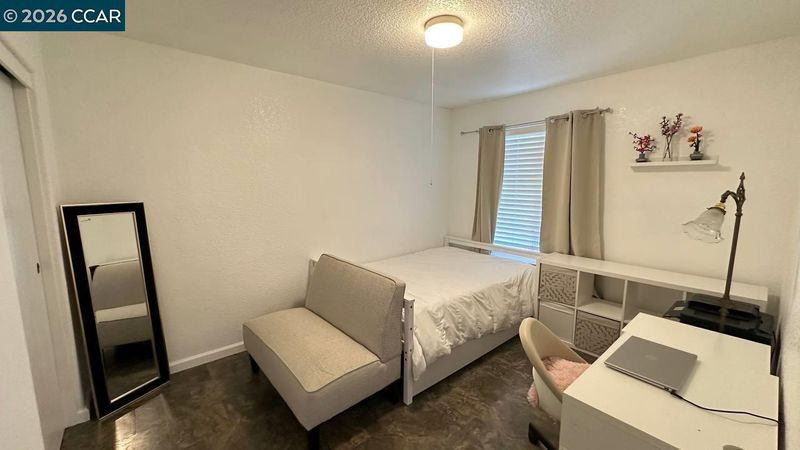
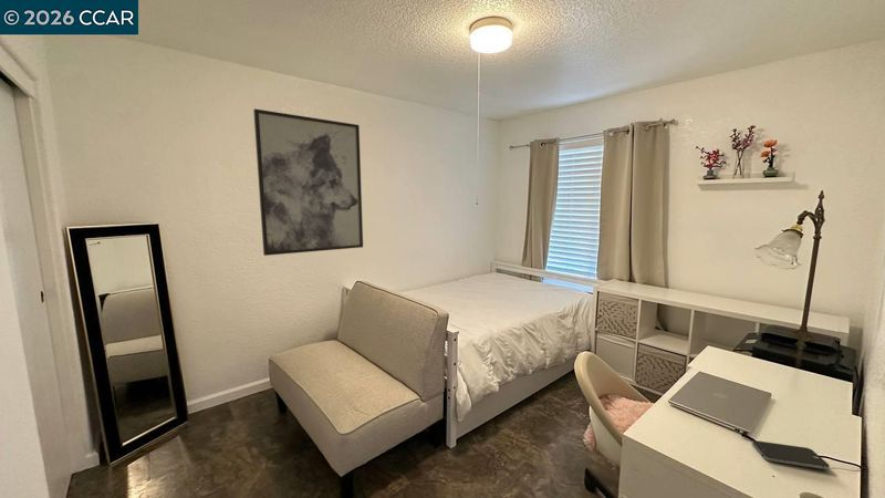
+ smartphone [750,439,831,471]
+ wall art [252,107,364,257]
